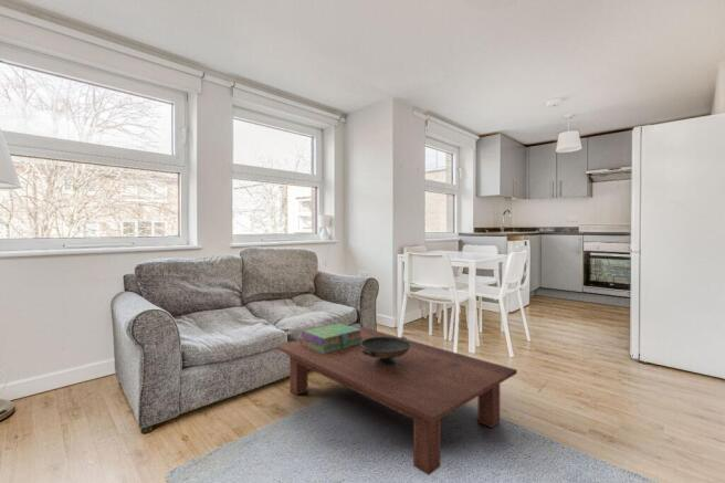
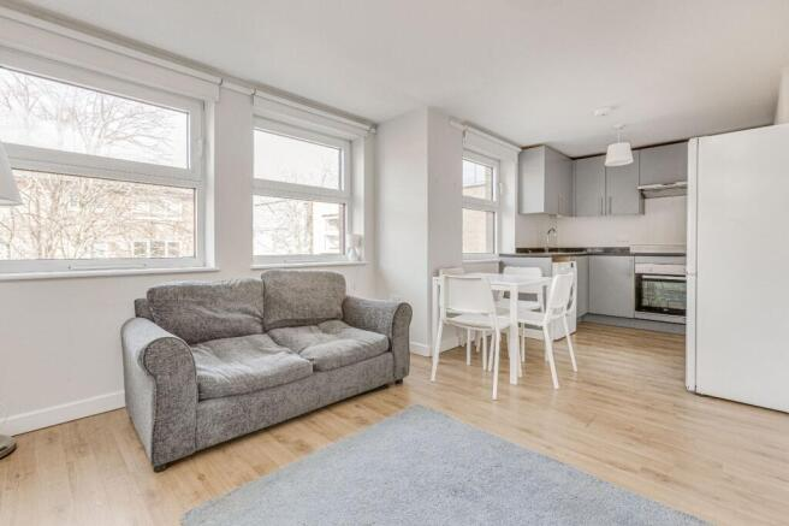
- stack of books [298,323,362,354]
- decorative bowl [360,336,411,367]
- coffee table [276,326,518,476]
